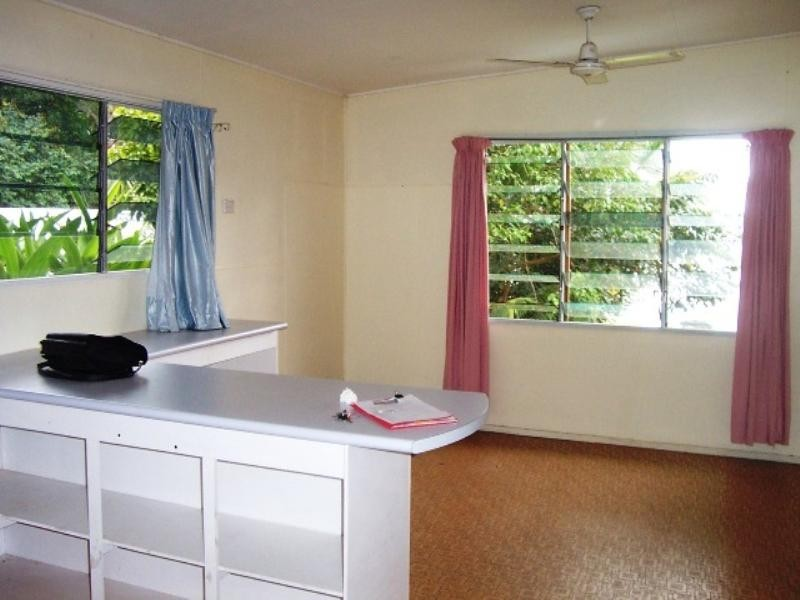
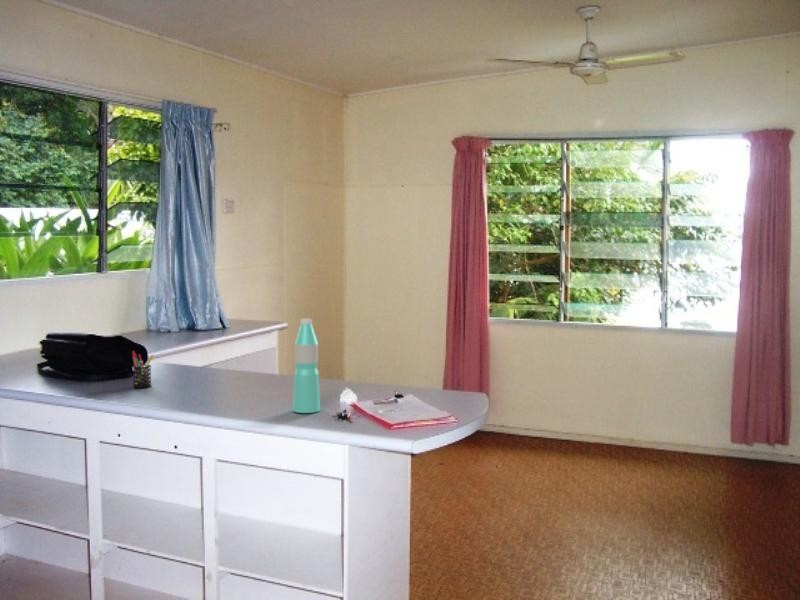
+ pen holder [131,350,154,389]
+ water bottle [292,318,321,414]
